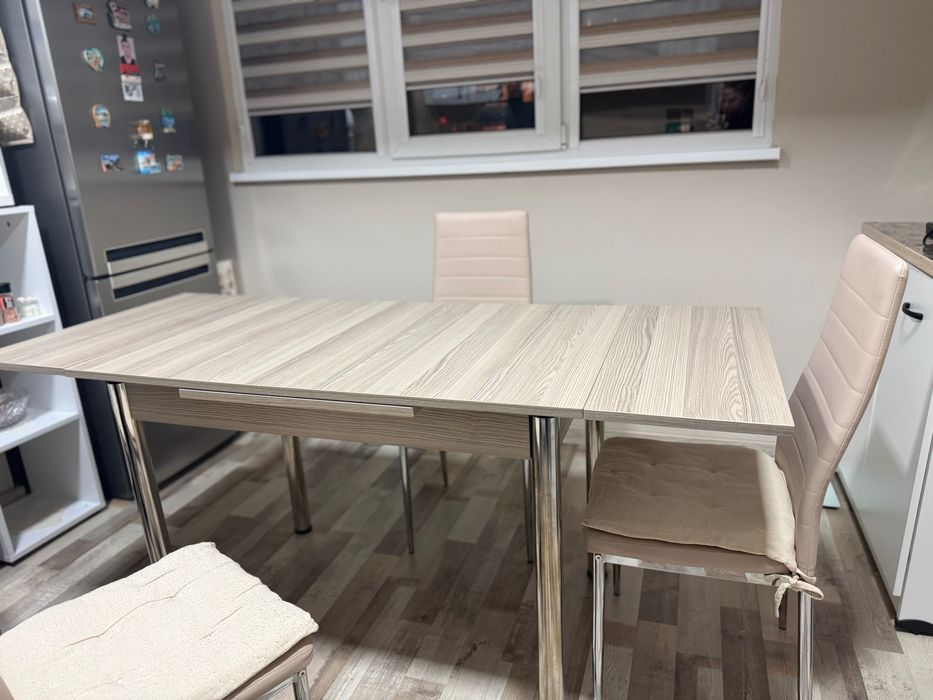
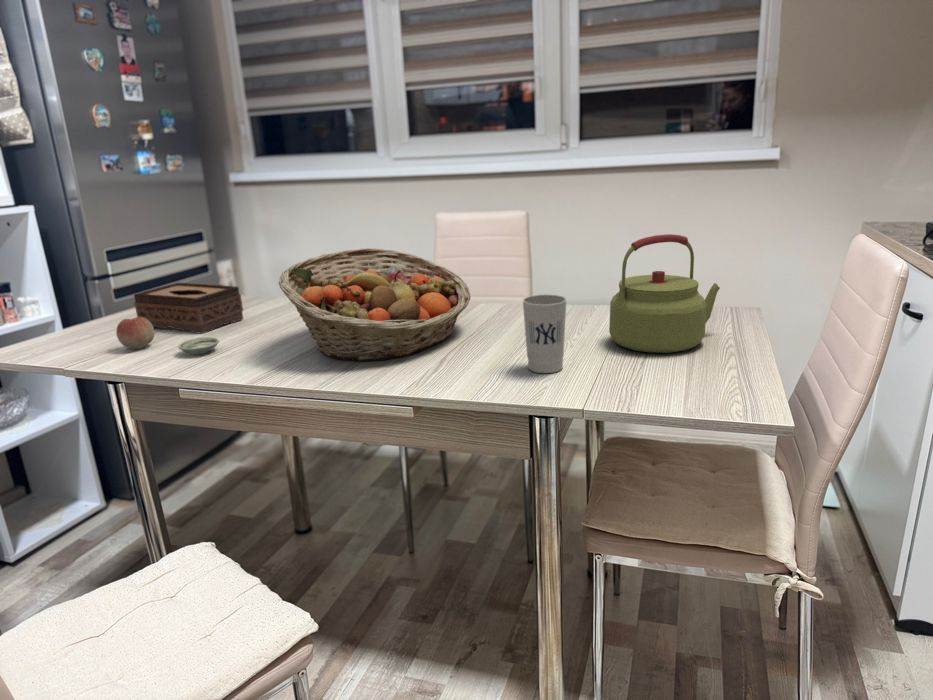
+ saucer [177,336,220,356]
+ kettle [608,233,721,354]
+ fruit basket [278,247,471,362]
+ cup [521,293,568,374]
+ tissue box [133,282,244,335]
+ fruit [115,316,155,351]
